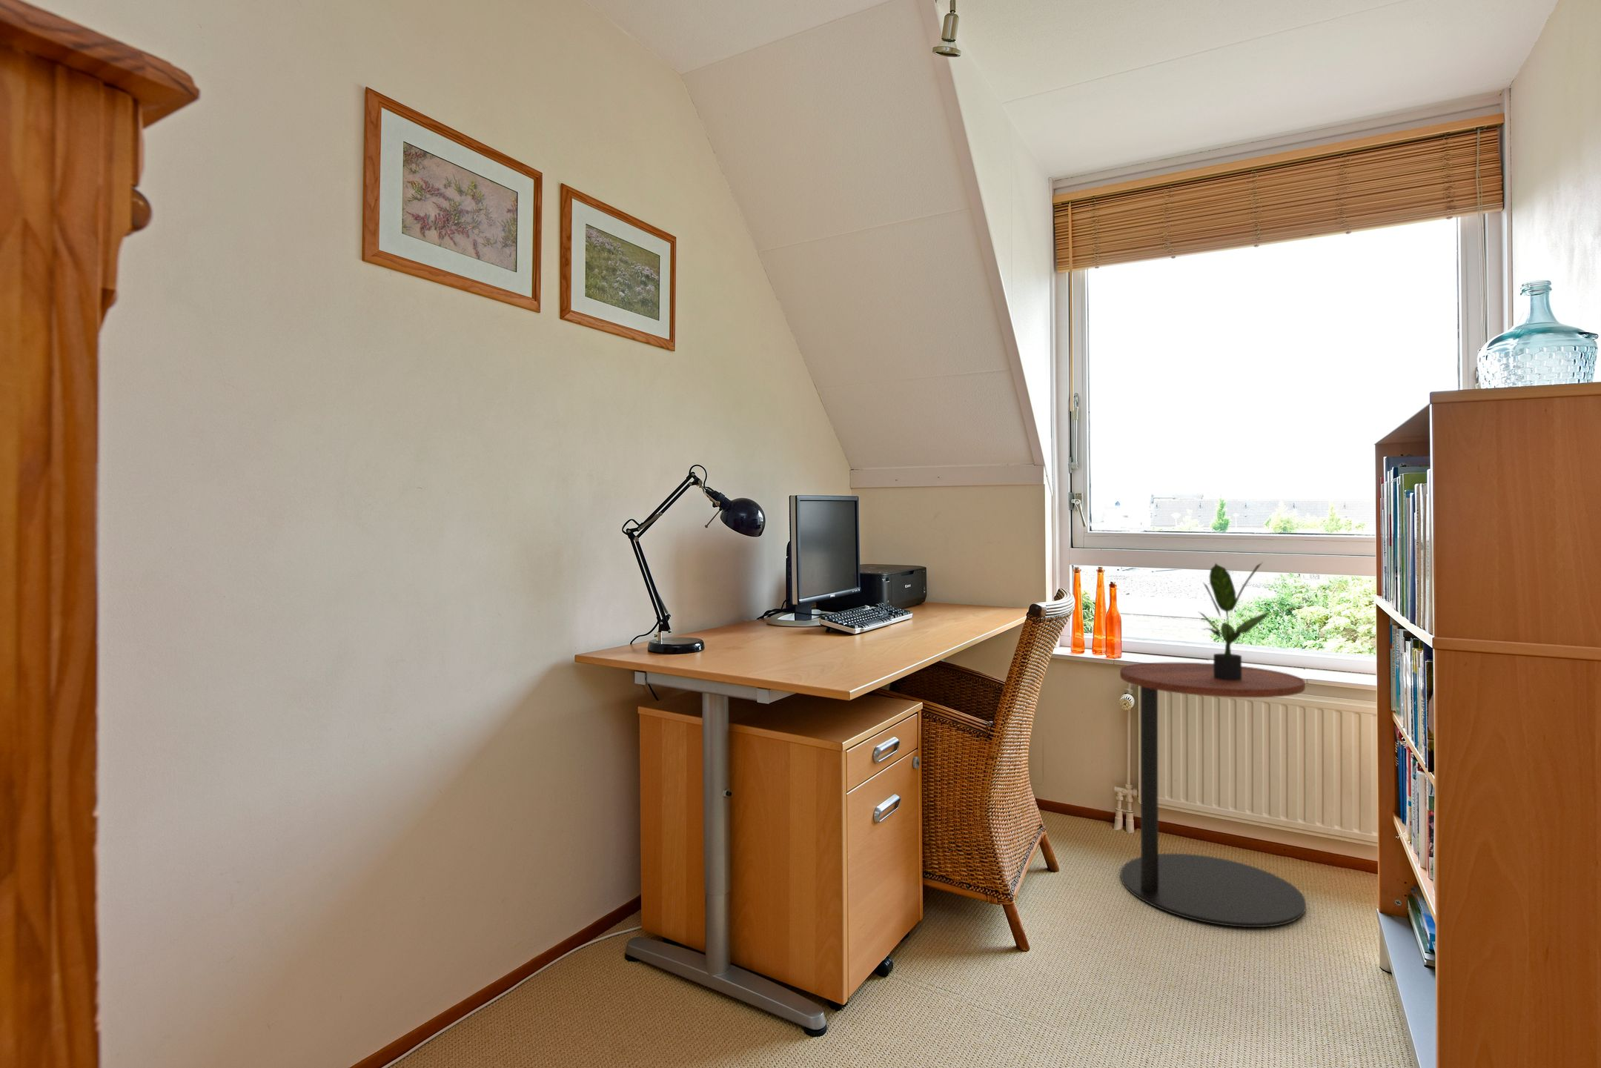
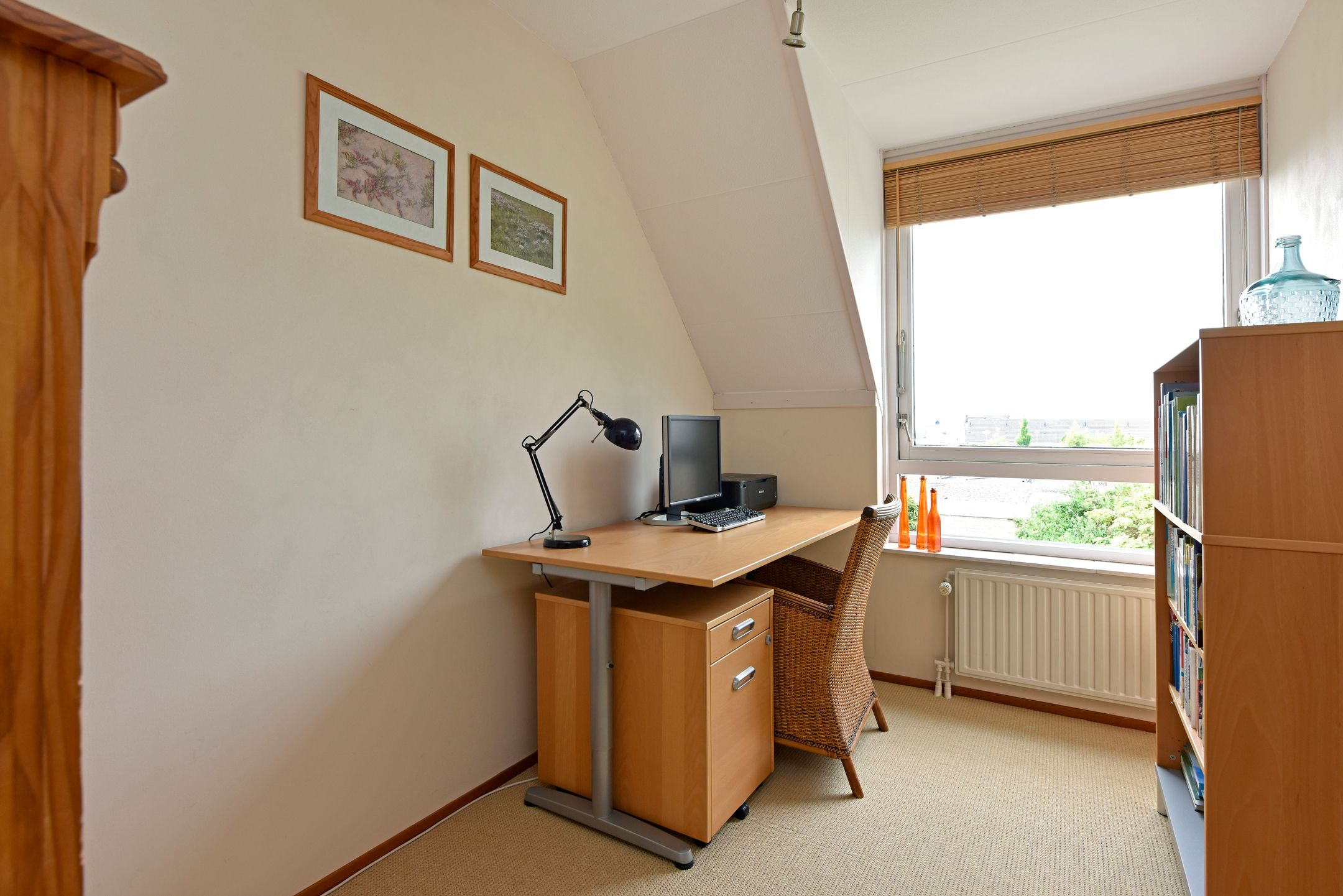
- potted plant [1198,560,1272,681]
- side table [1119,662,1307,927]
